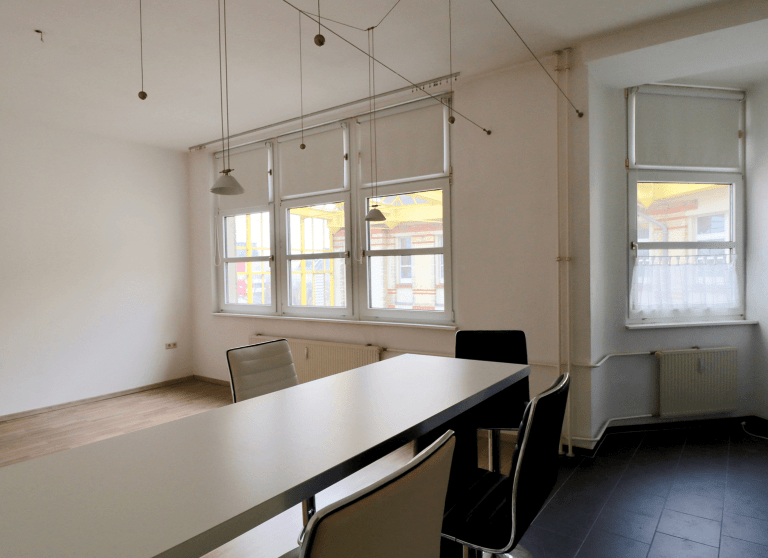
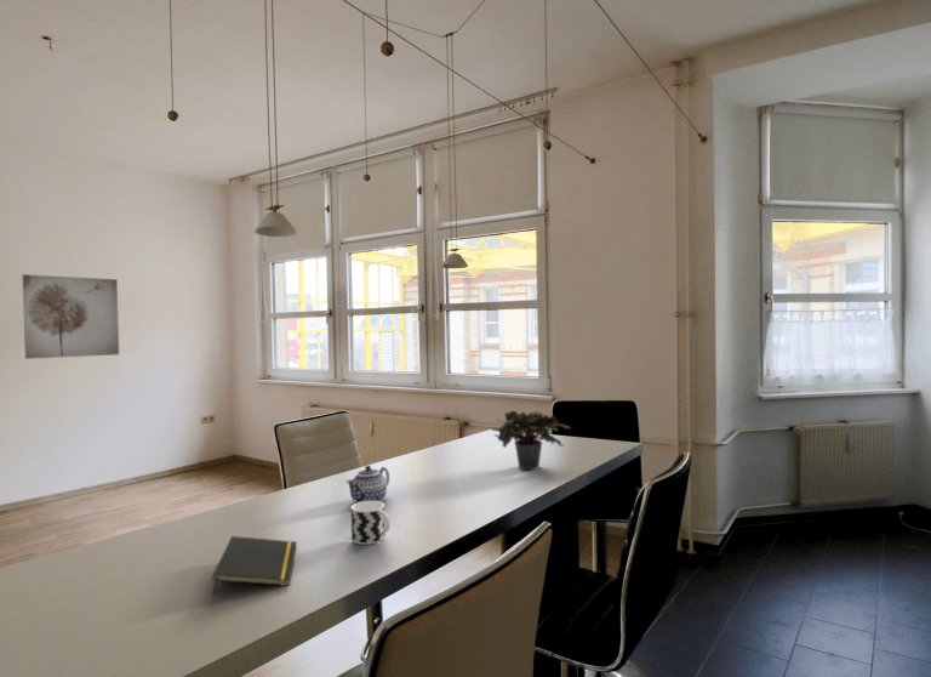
+ notepad [211,535,298,598]
+ teapot [345,465,390,504]
+ cup [350,501,392,546]
+ wall art [22,273,120,360]
+ potted plant [490,409,571,471]
